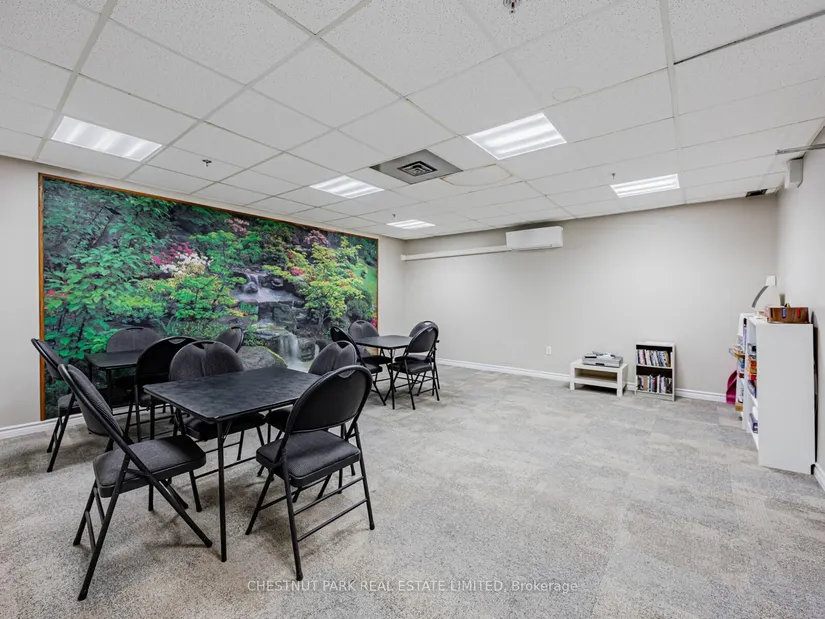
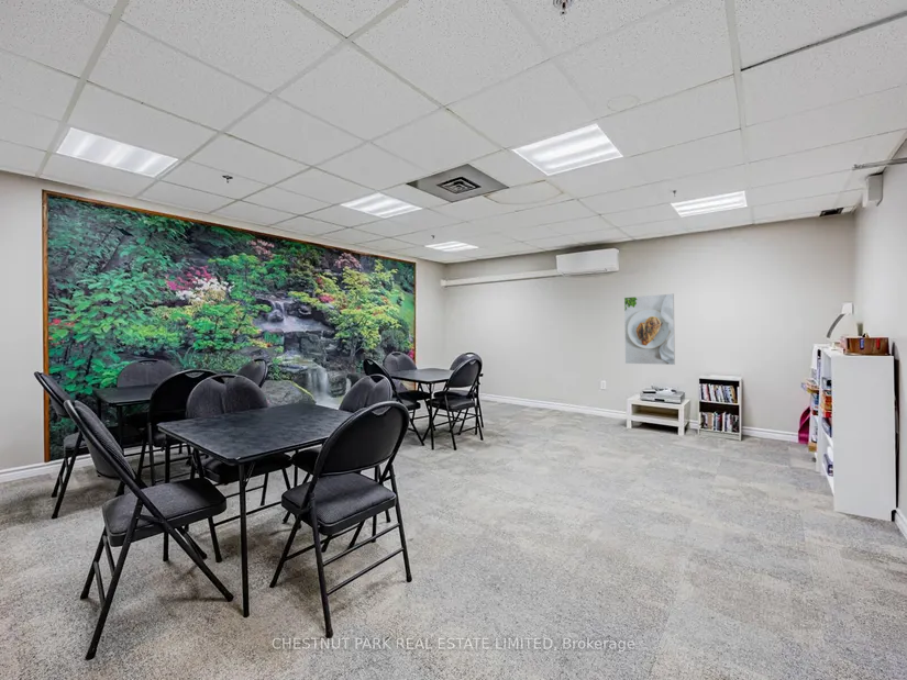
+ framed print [623,293,676,366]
